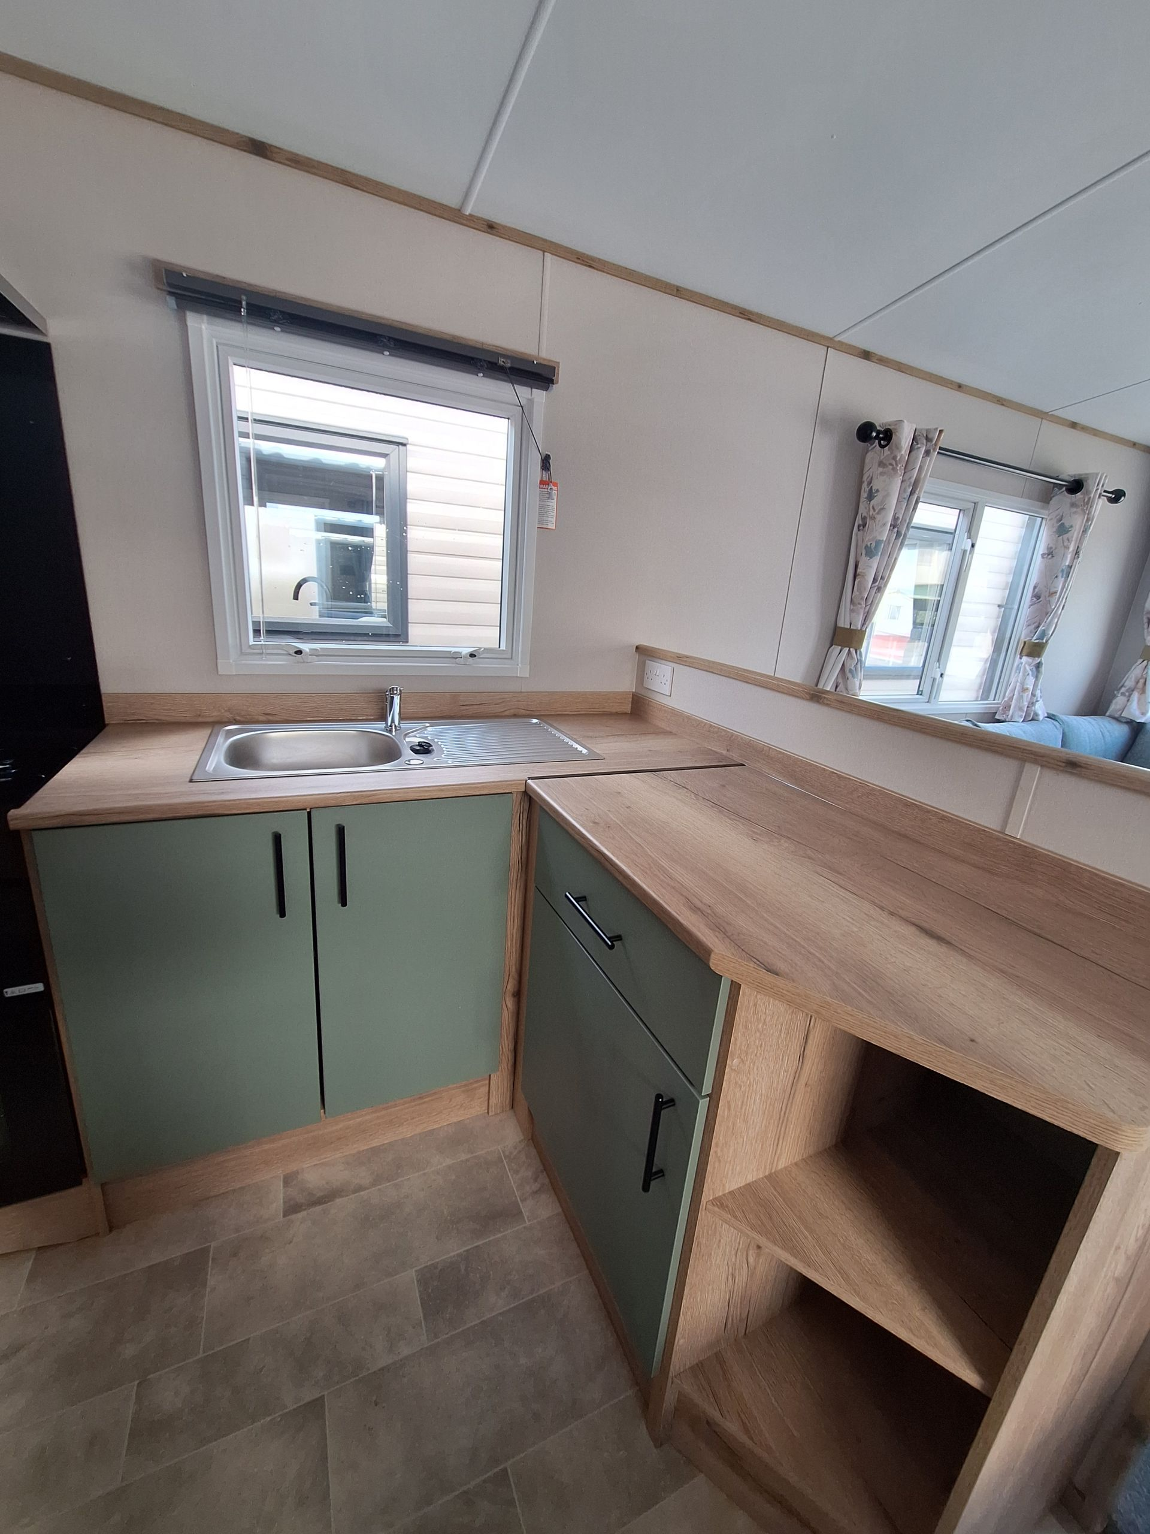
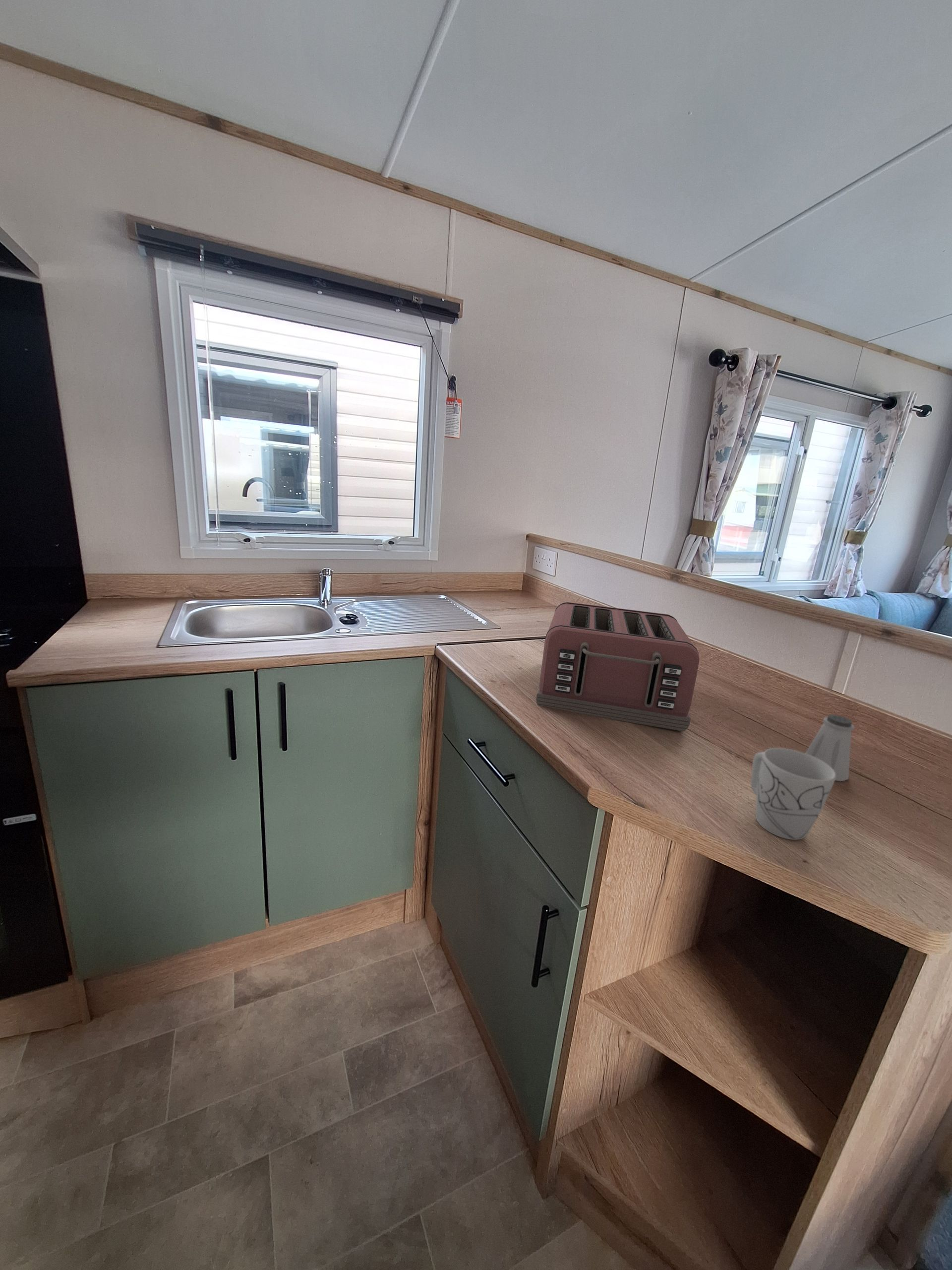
+ mug [750,747,835,840]
+ saltshaker [805,714,855,782]
+ toaster [535,602,700,732]
